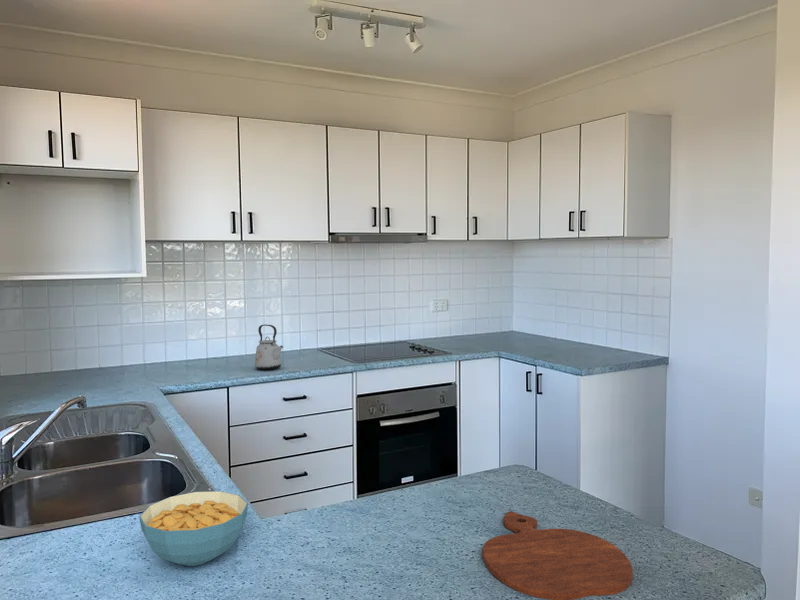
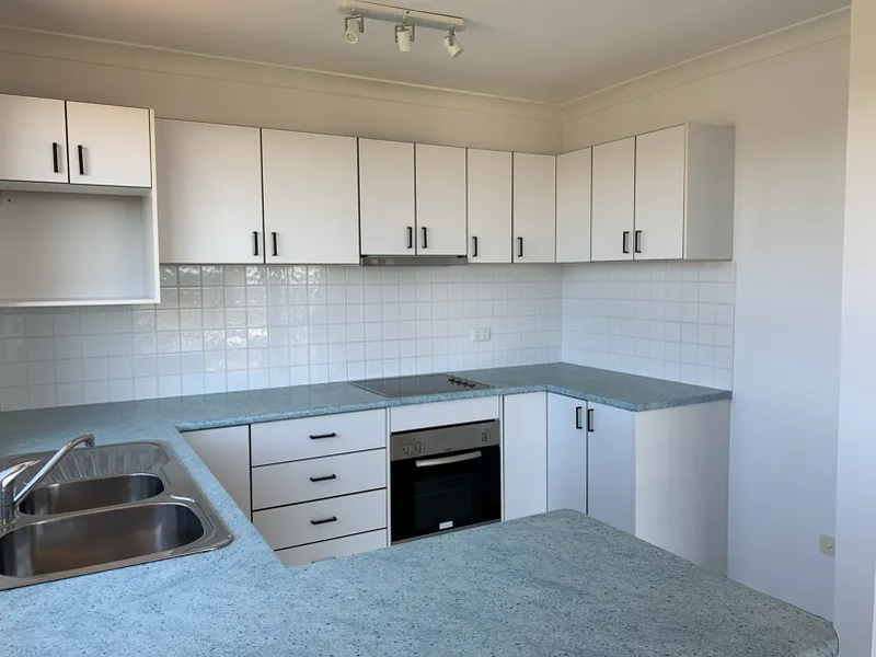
- kettle [254,324,284,371]
- cereal bowl [138,490,249,567]
- cutting board [481,510,634,600]
